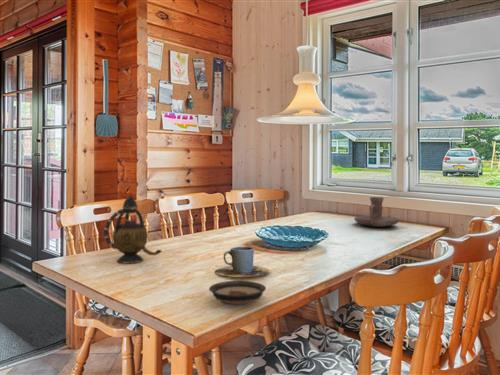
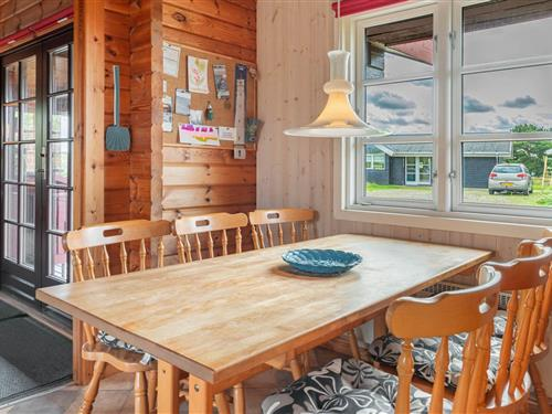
- saucer [208,280,267,306]
- cup [214,246,271,278]
- candle holder [353,196,400,228]
- teapot [103,195,163,264]
